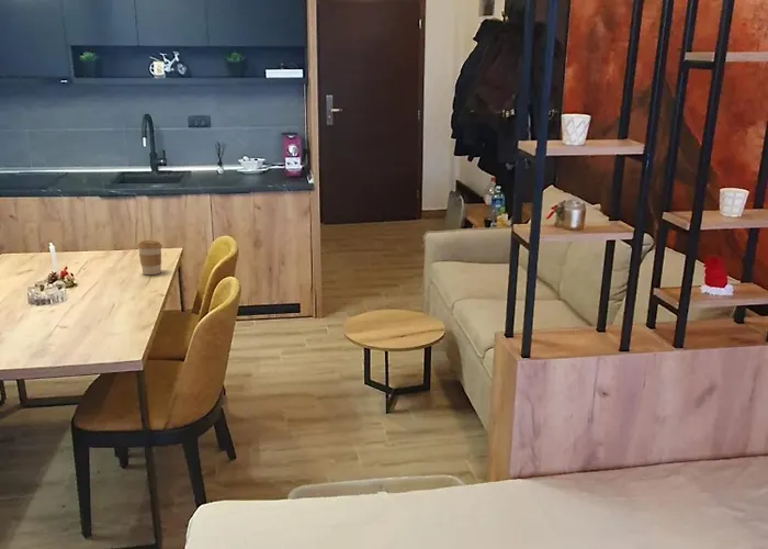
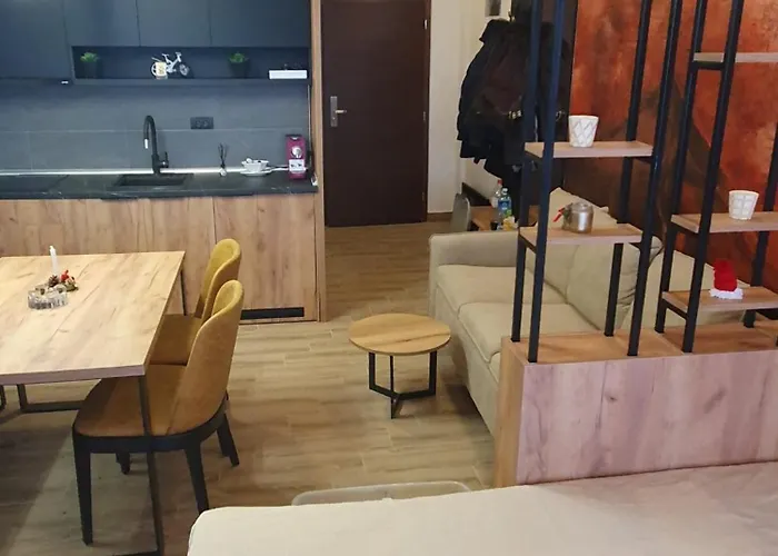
- coffee cup [136,239,163,276]
